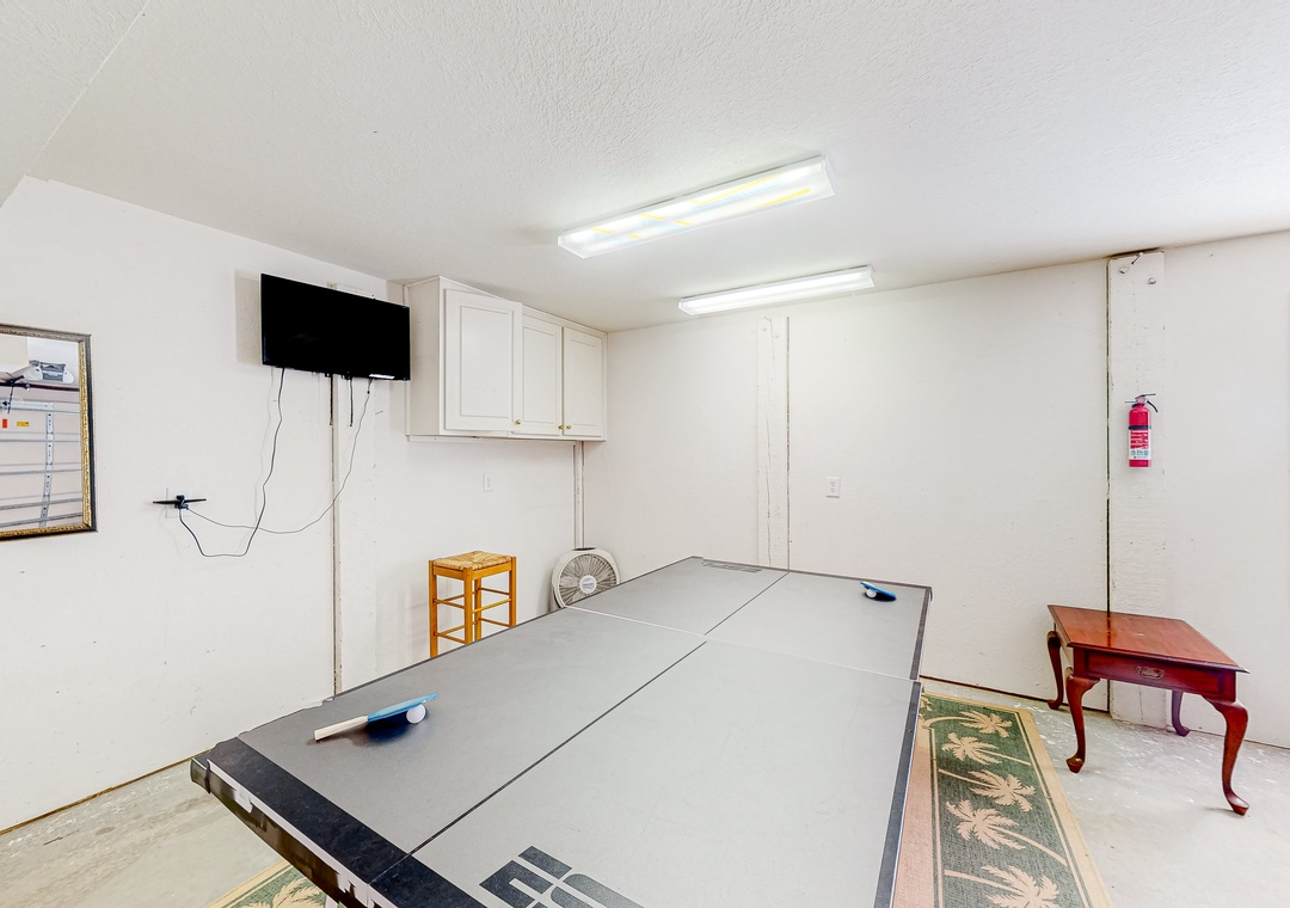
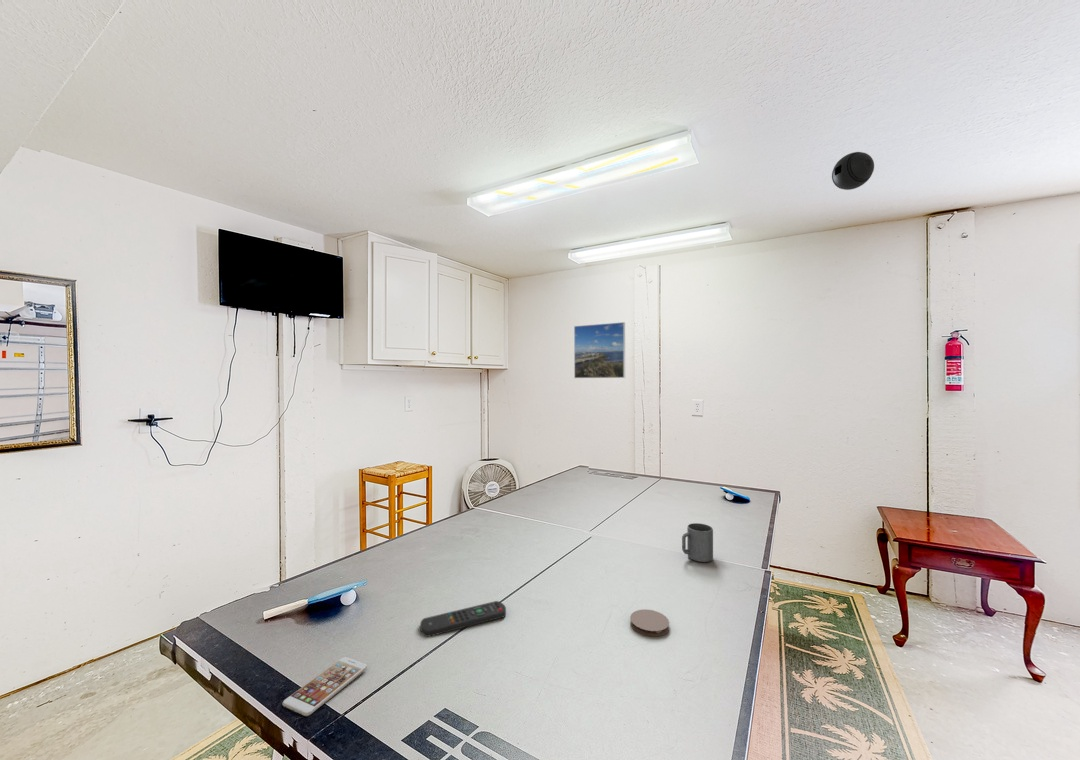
+ smartphone [281,656,368,717]
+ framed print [573,321,626,379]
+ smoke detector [831,151,875,191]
+ remote control [419,600,507,638]
+ mug [681,522,714,563]
+ coaster [629,609,670,637]
